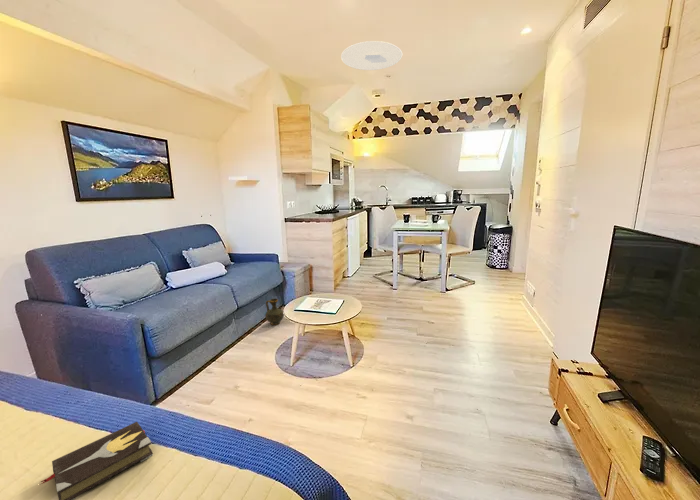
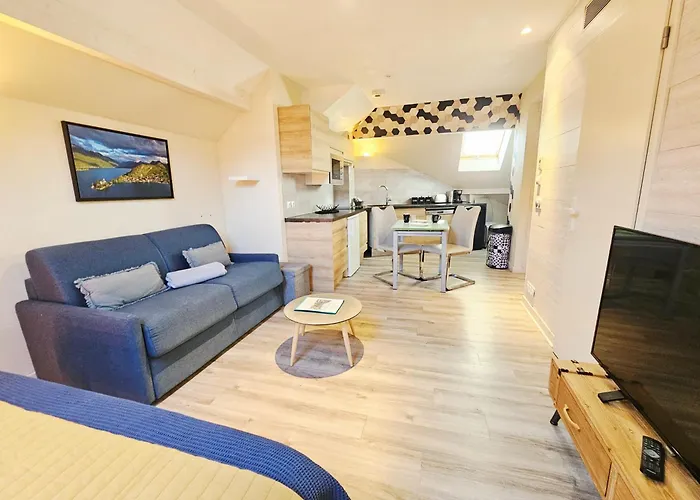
- ceramic jug [264,297,285,326]
- hardback book [40,421,154,500]
- ceiling light [340,40,403,71]
